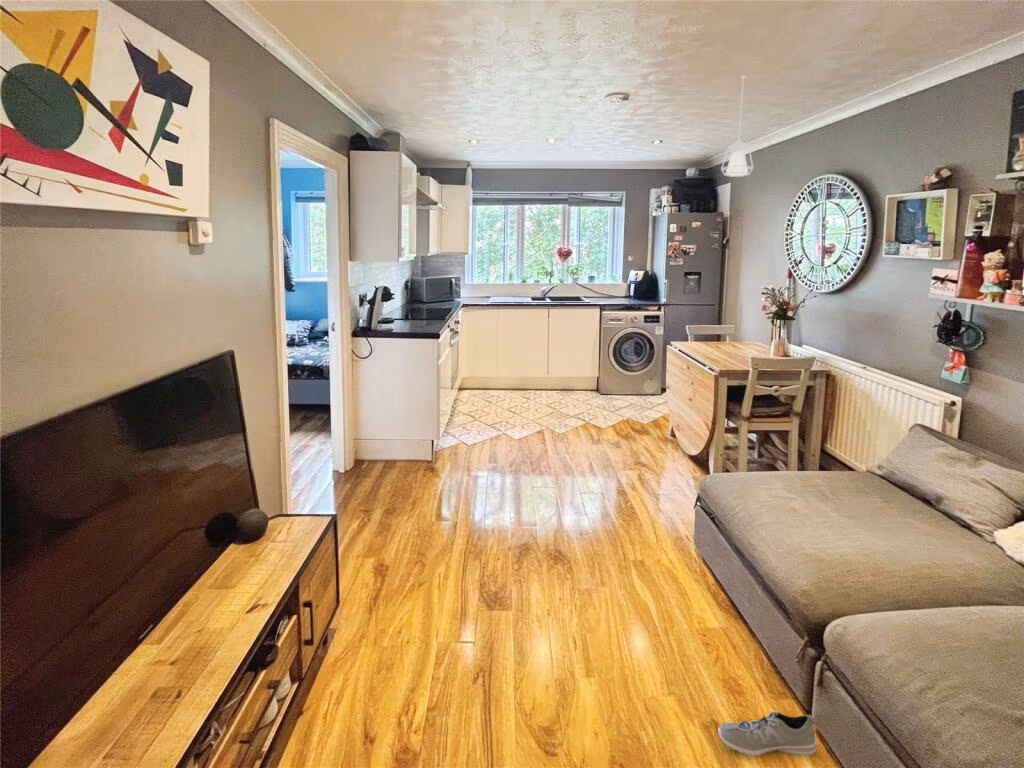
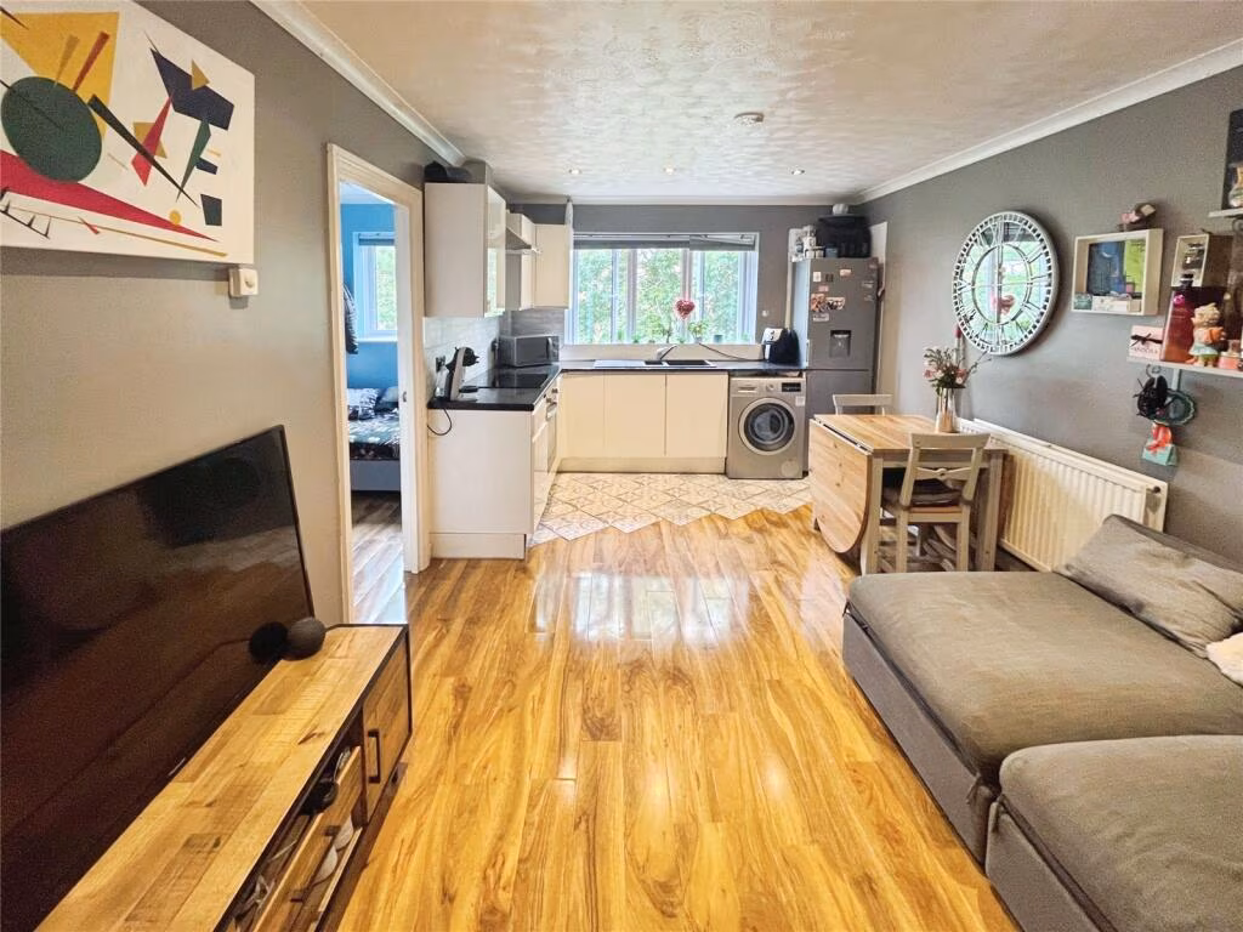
- pendant lamp [720,75,754,178]
- sneaker [717,709,817,757]
